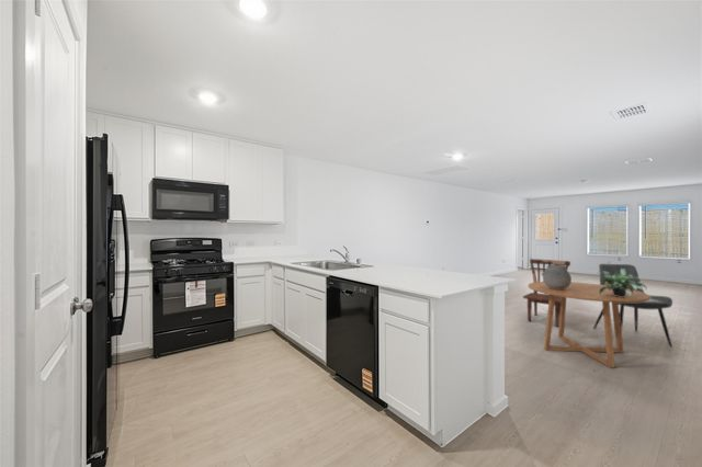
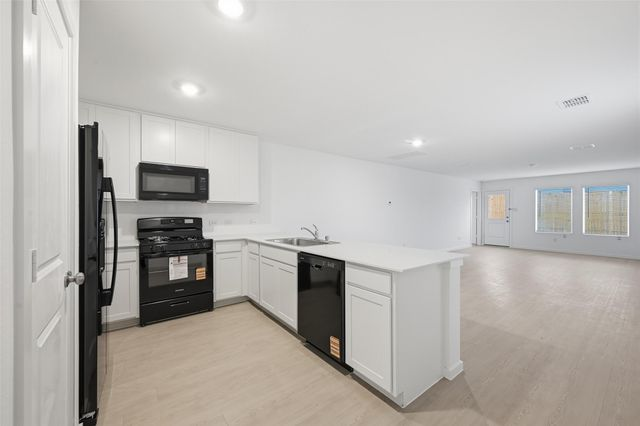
- dining chair [522,258,571,328]
- dining table [526,281,652,369]
- dining chair [592,263,673,348]
- ceramic pot [541,264,573,289]
- potted plant [597,269,648,297]
